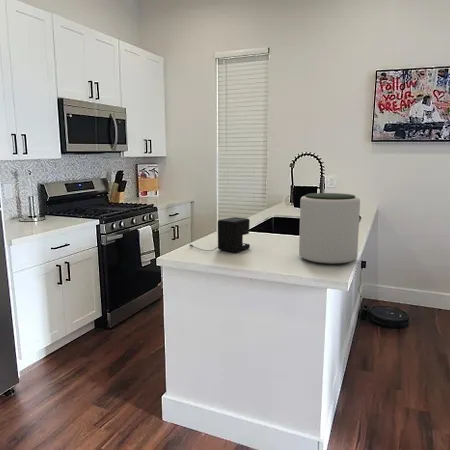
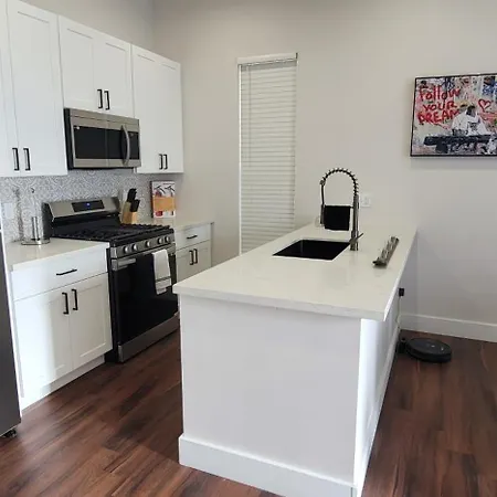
- plant pot [298,192,361,265]
- coffee maker [189,216,251,253]
